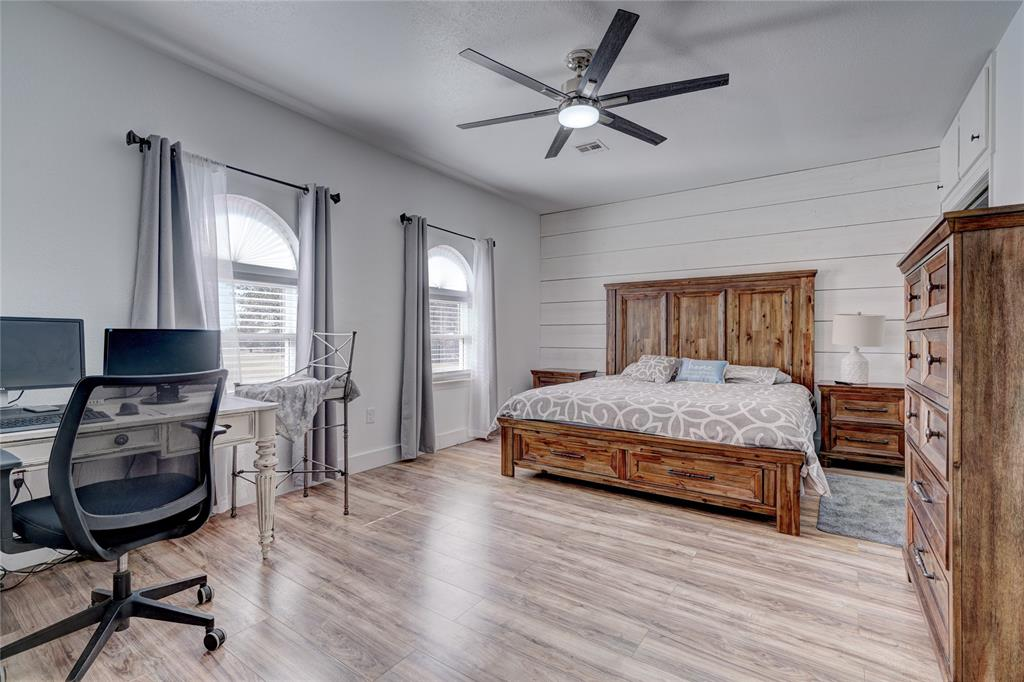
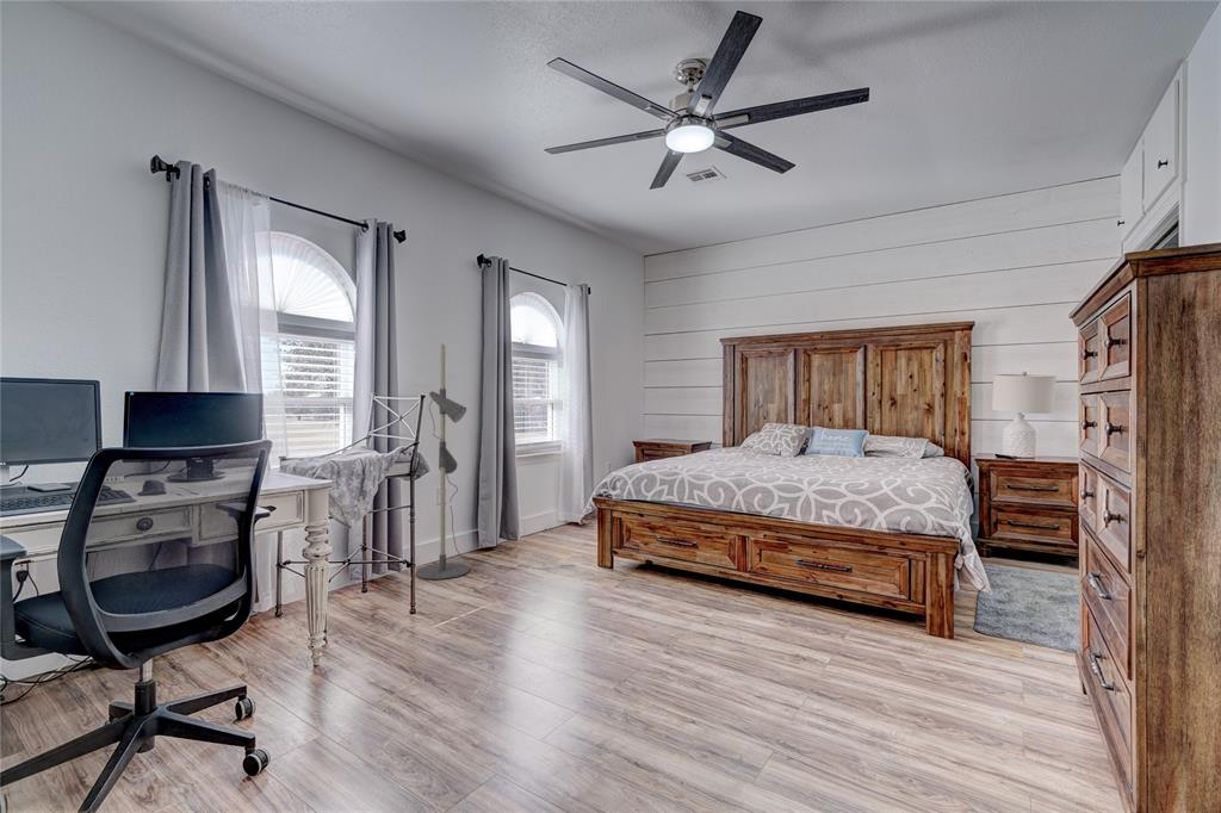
+ floor lamp [415,342,576,581]
